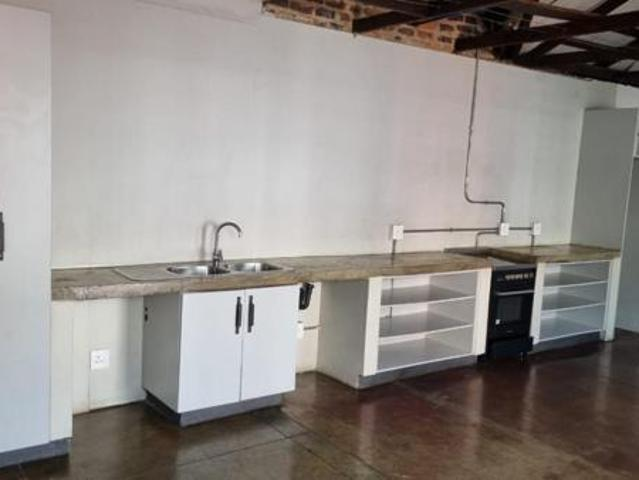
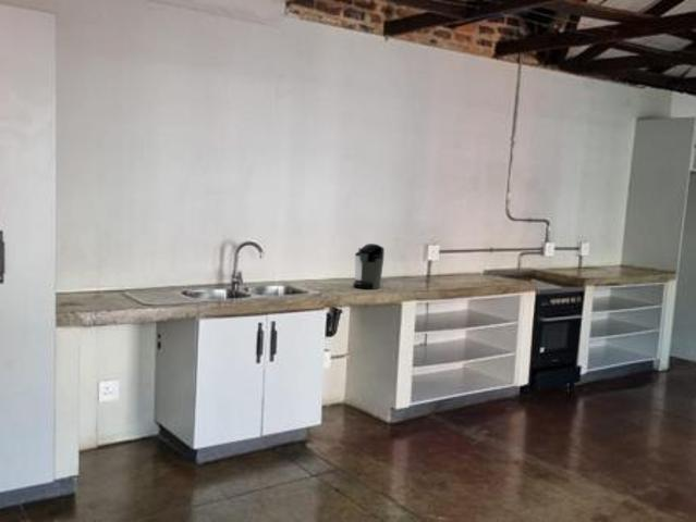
+ coffee maker [353,243,386,290]
